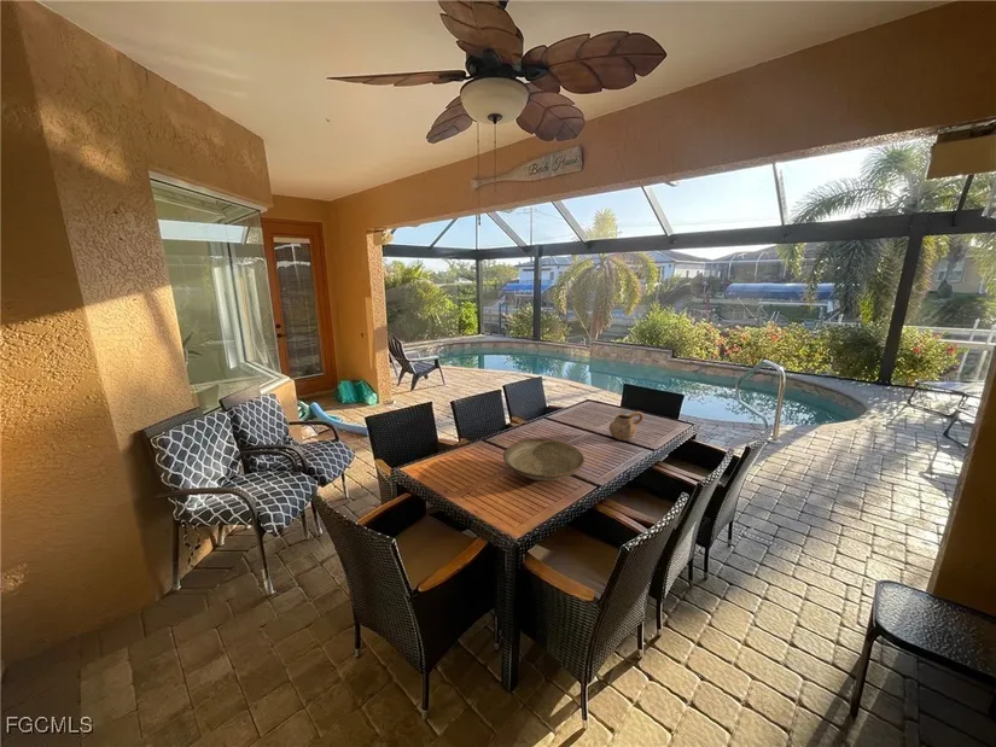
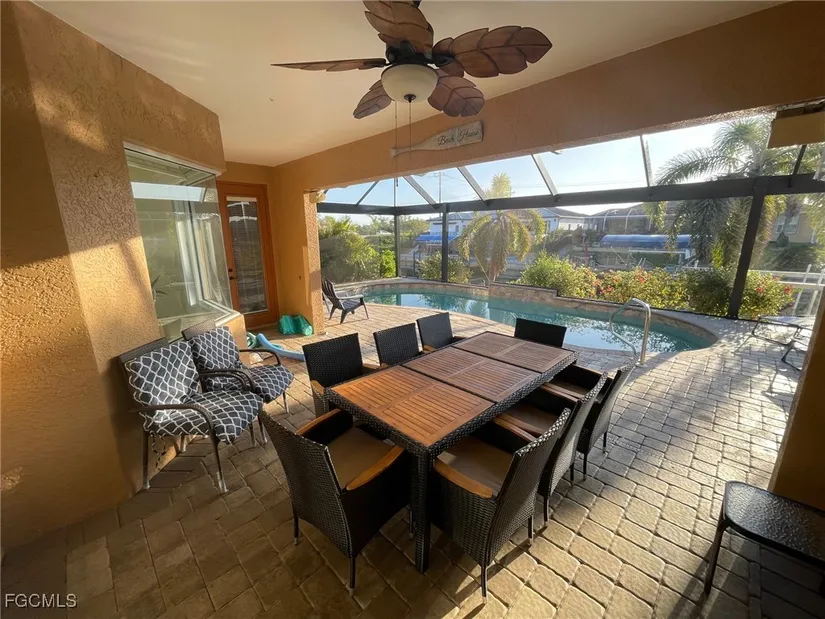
- pitcher [608,410,645,442]
- decorative bowl [502,438,586,482]
